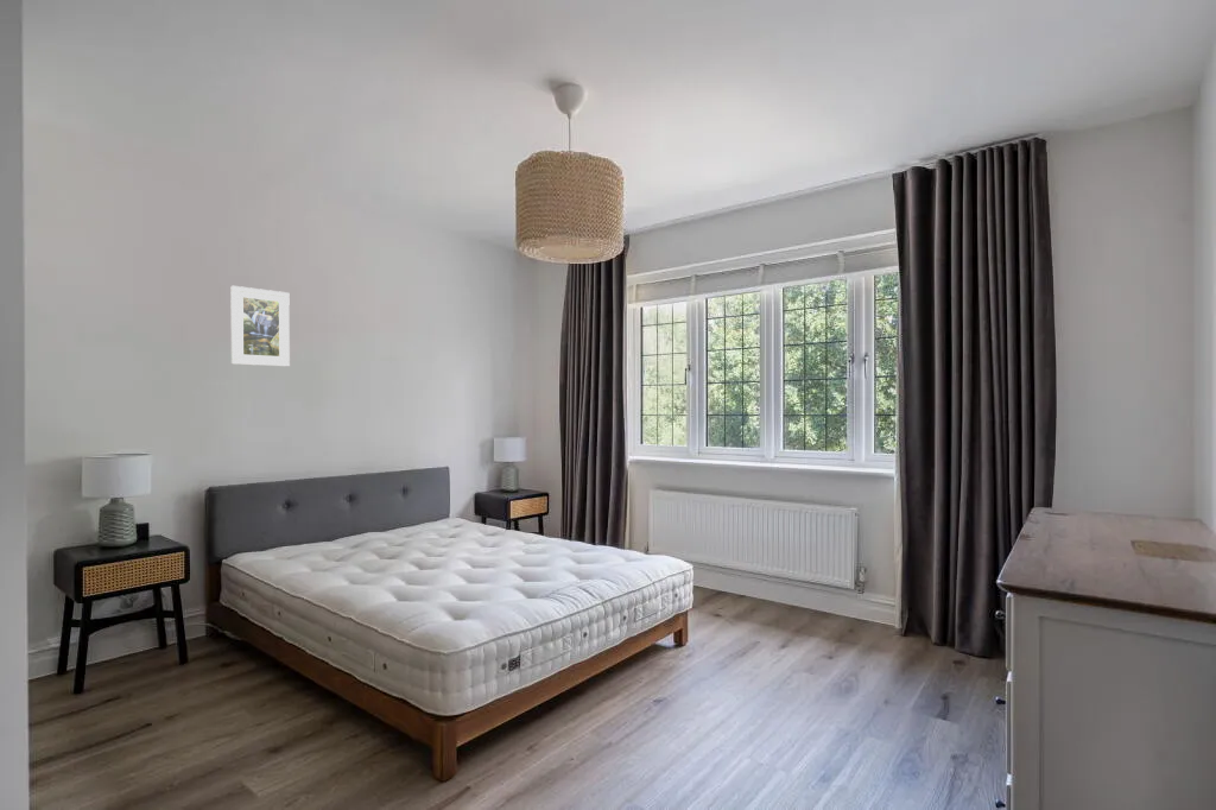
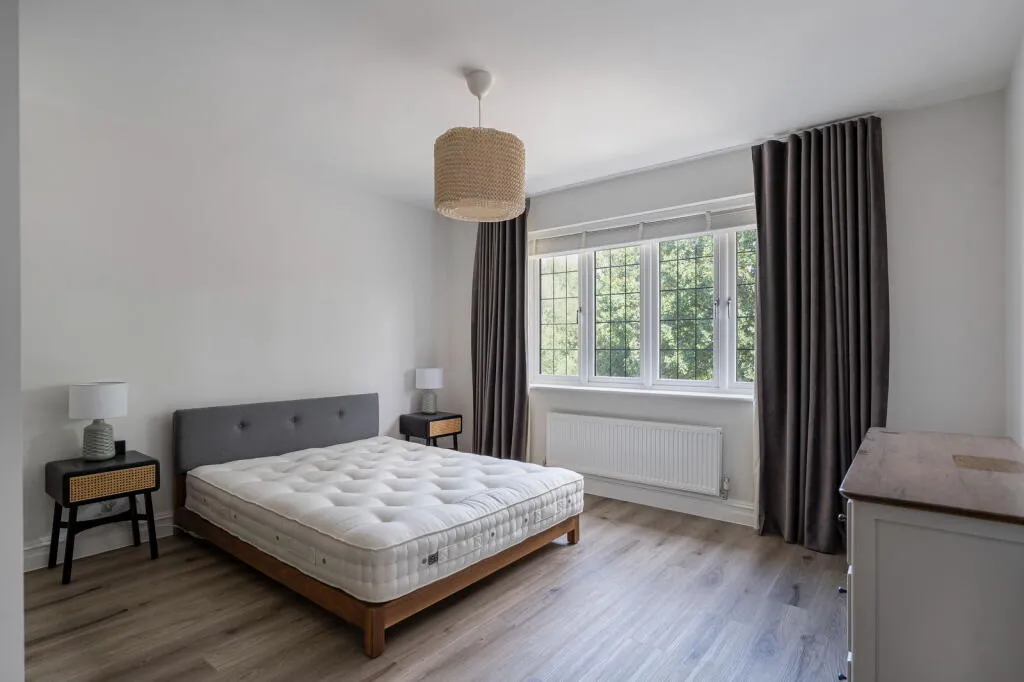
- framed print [230,285,291,368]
